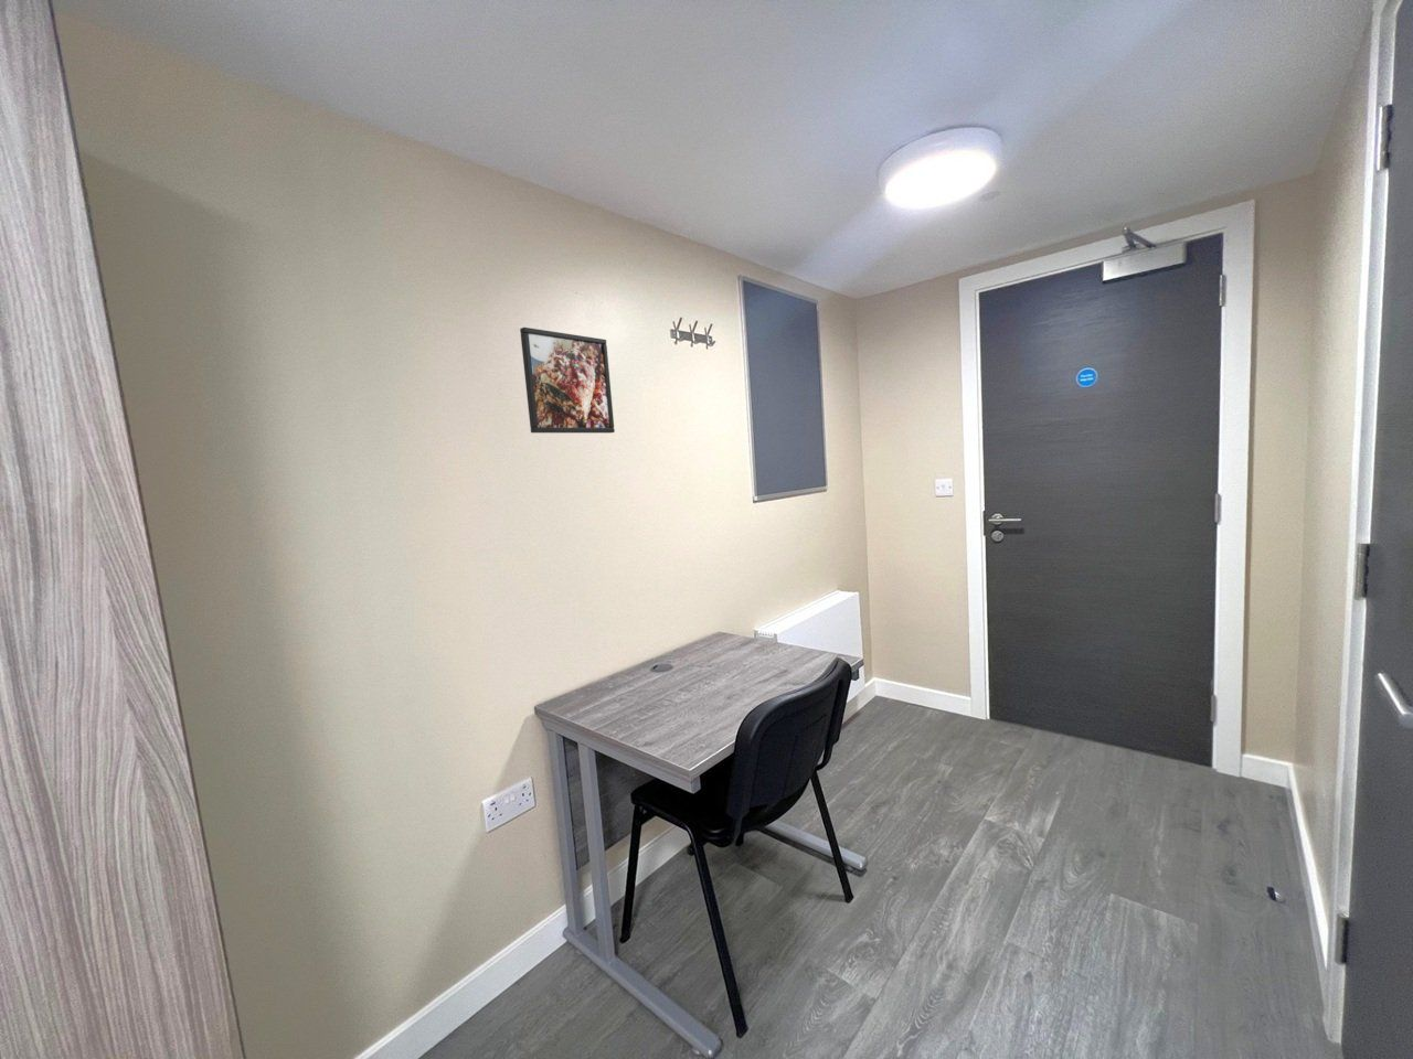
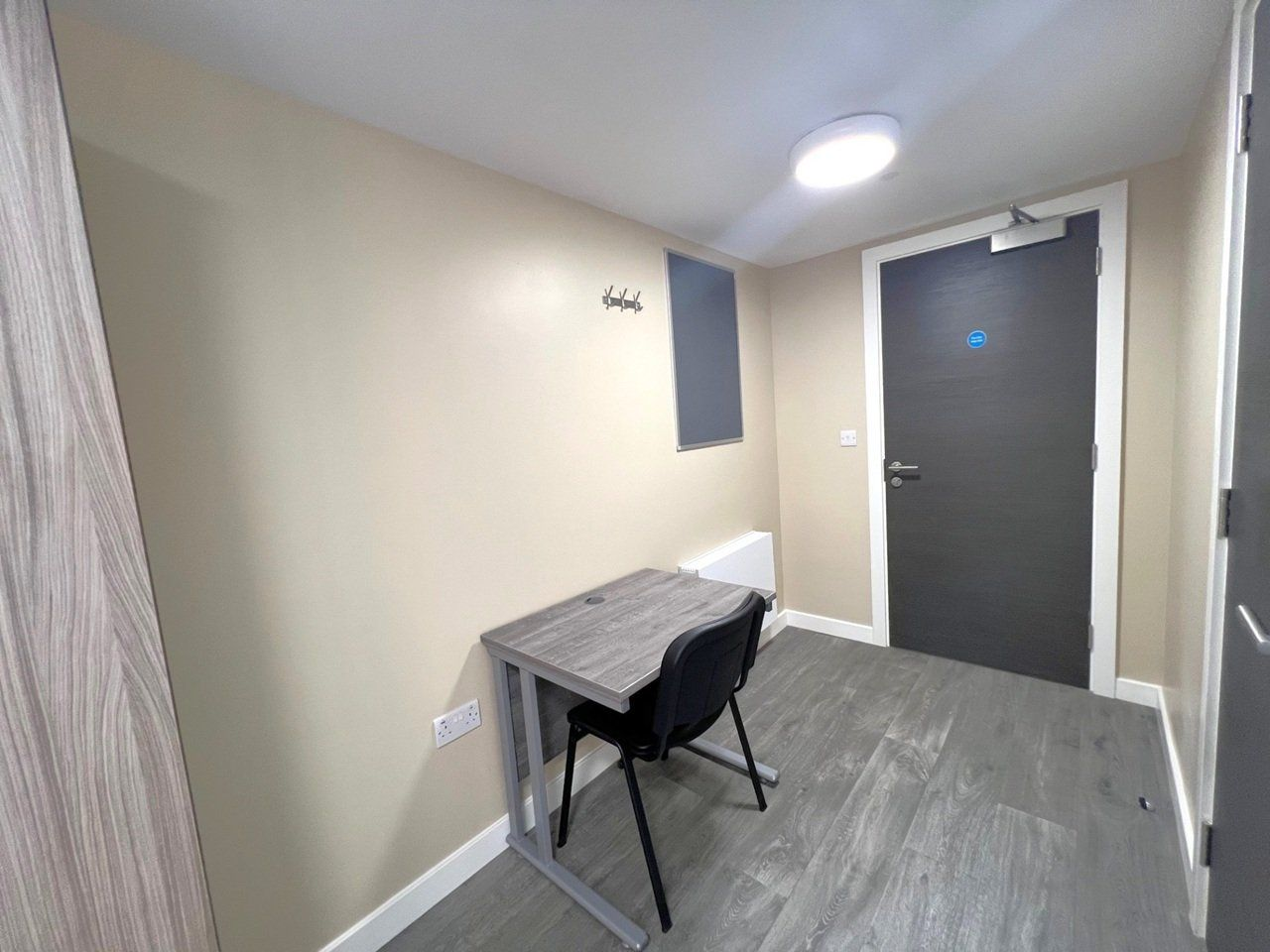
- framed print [518,327,616,435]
